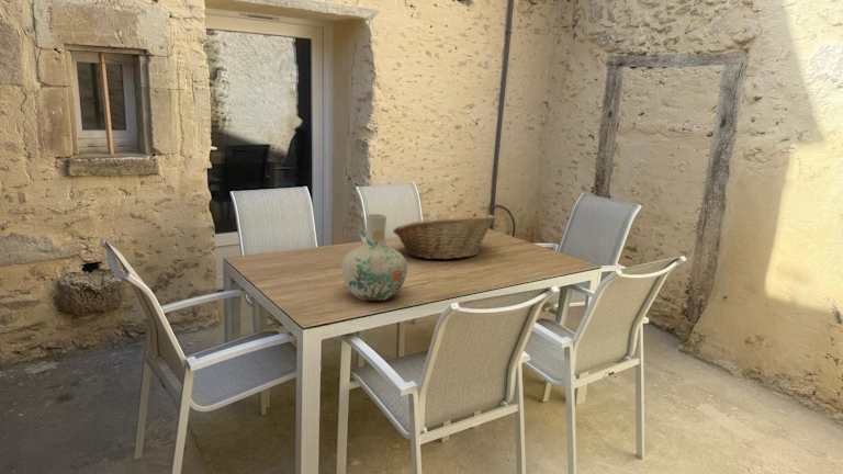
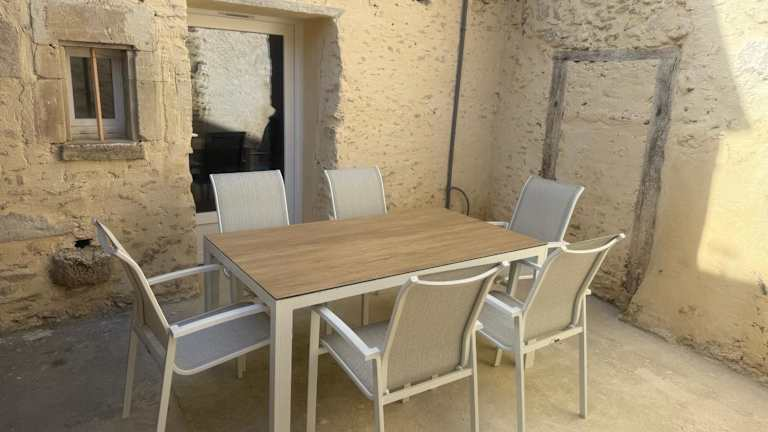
- vase [340,213,408,302]
- fruit basket [392,213,497,260]
